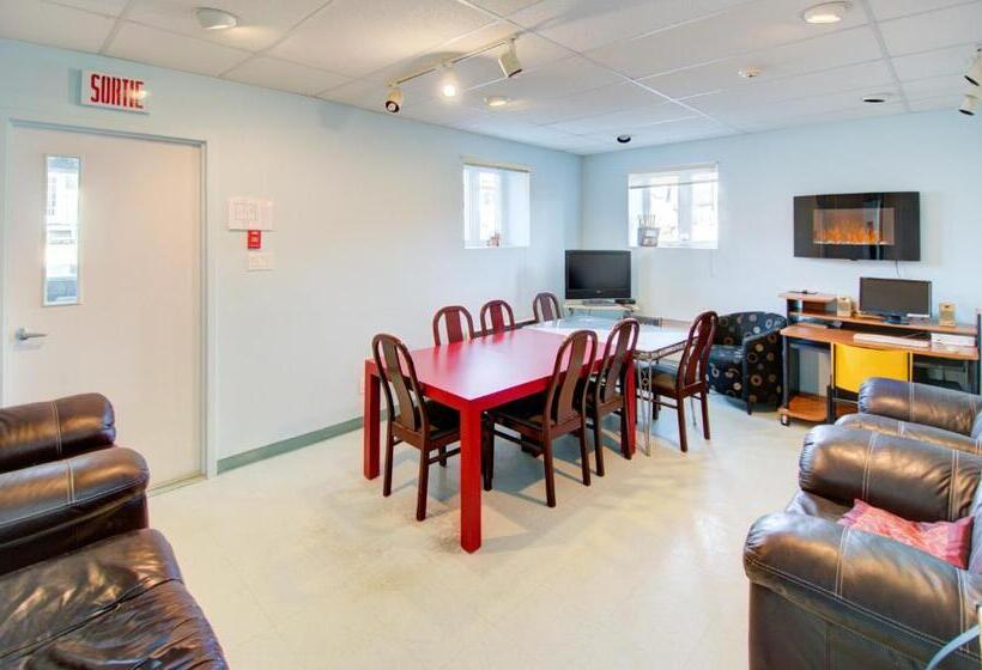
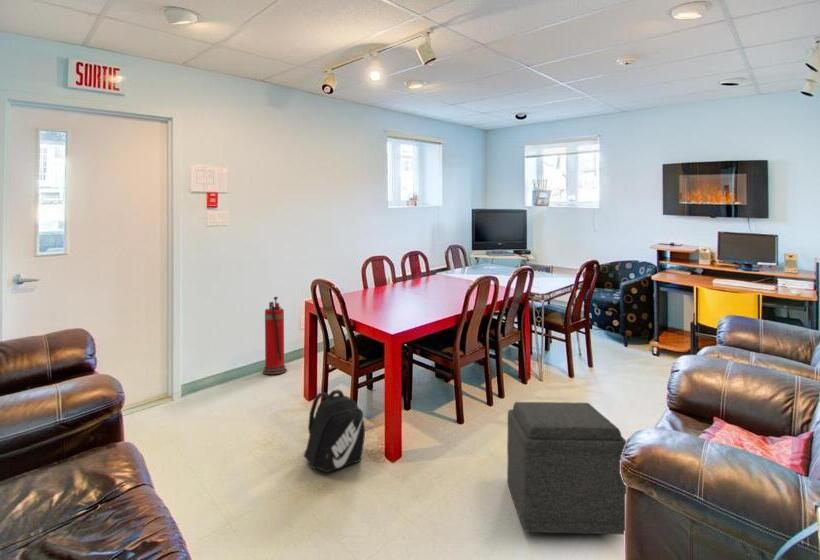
+ ottoman [506,401,627,536]
+ backpack [303,389,366,474]
+ fire extinguisher [261,296,288,375]
